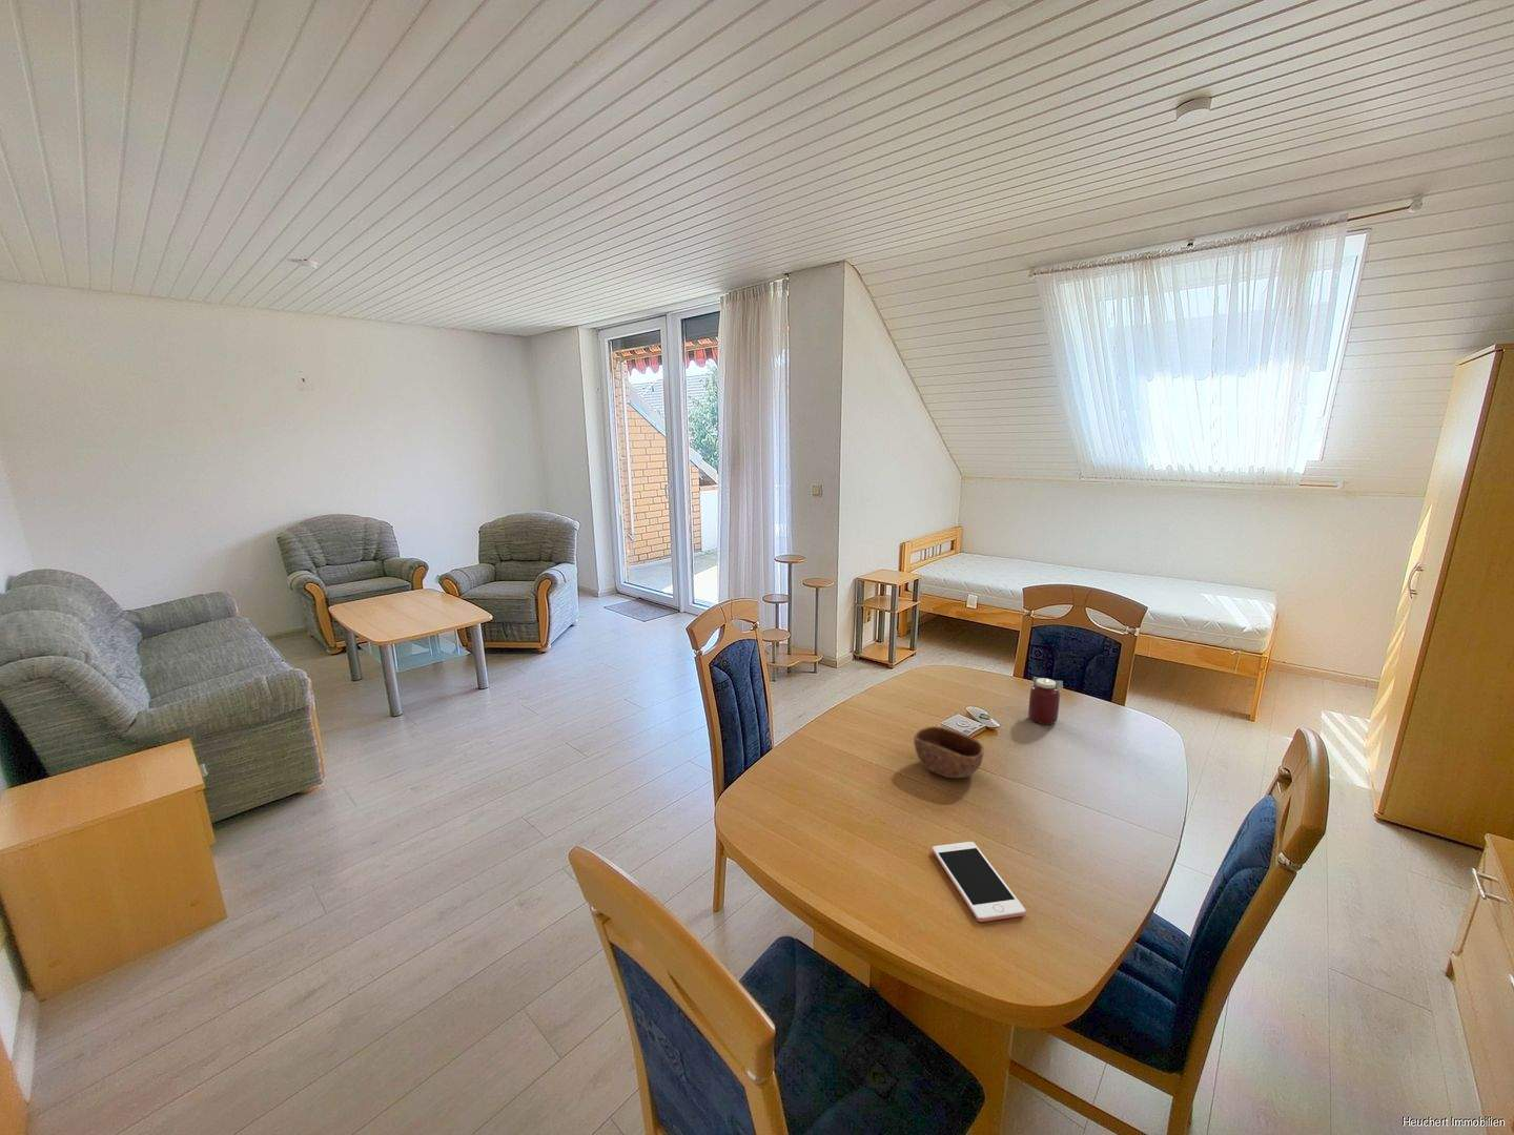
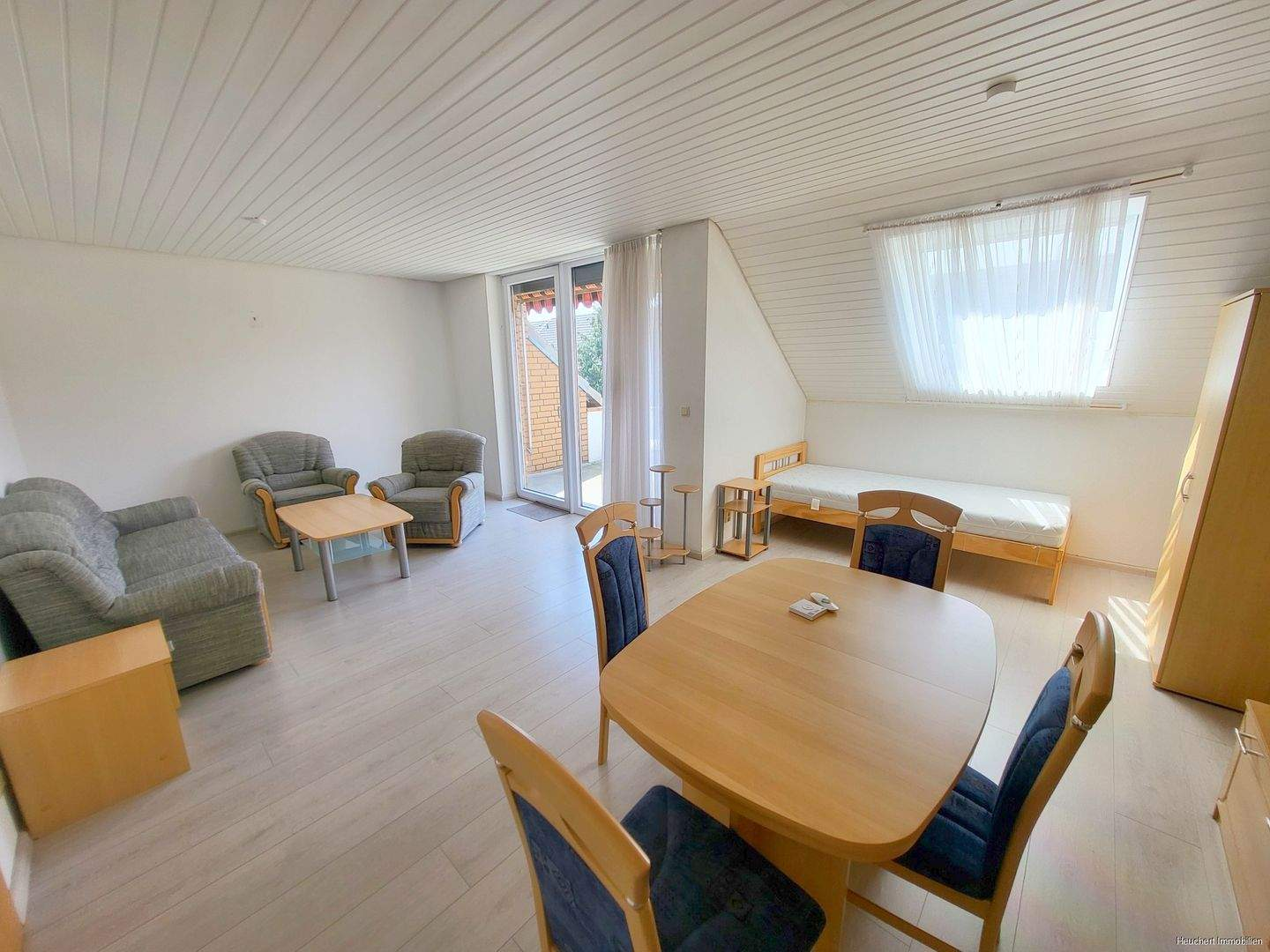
- jar [1028,676,1065,725]
- cell phone [931,841,1026,923]
- bowl [913,725,985,779]
